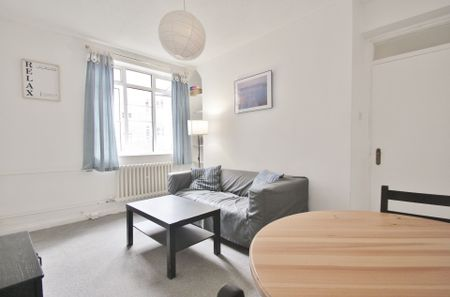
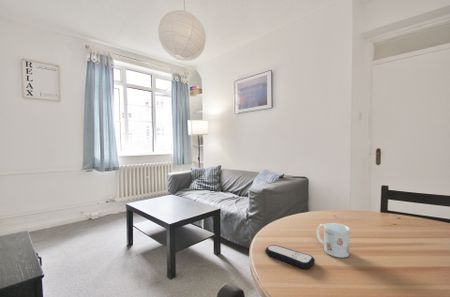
+ remote control [264,244,316,270]
+ mug [315,222,351,258]
